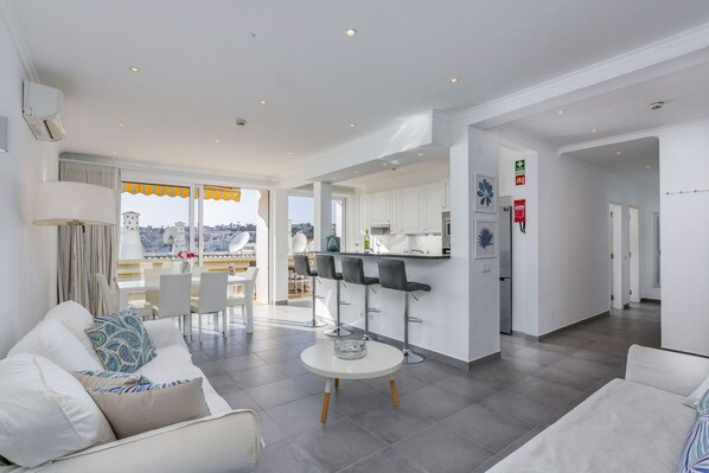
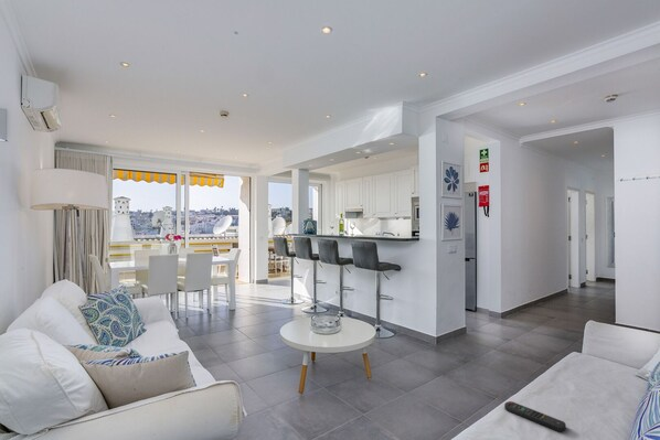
+ remote control [503,400,567,432]
